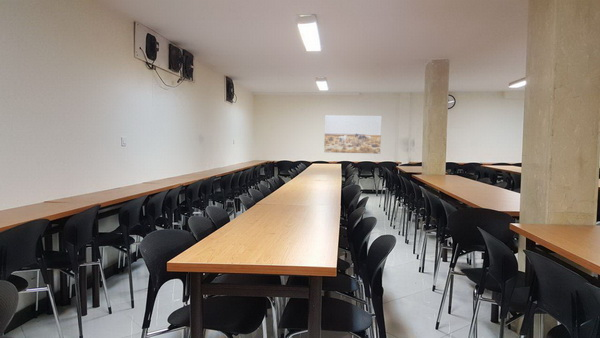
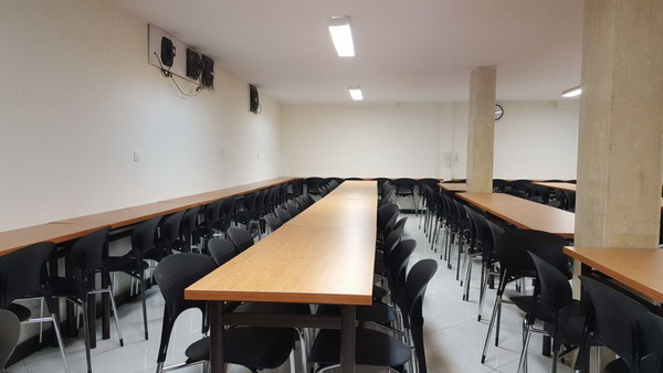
- wall art [323,114,383,155]
